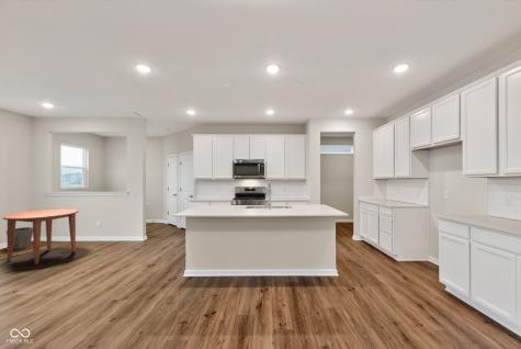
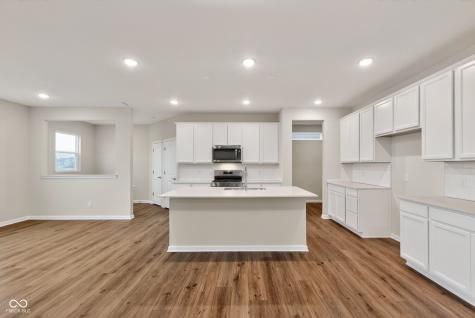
- waste bin [5,226,33,250]
- dining table [1,207,79,266]
